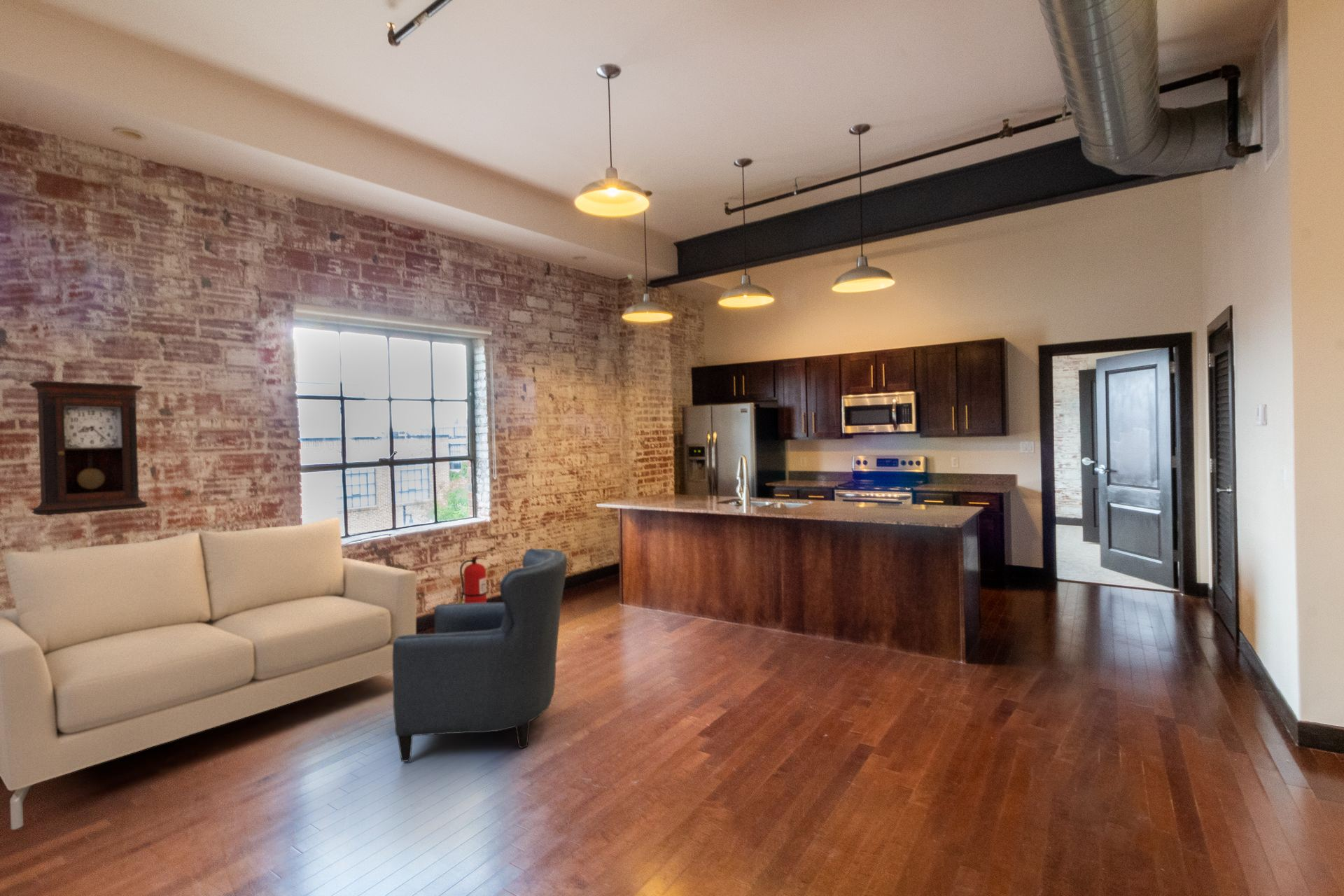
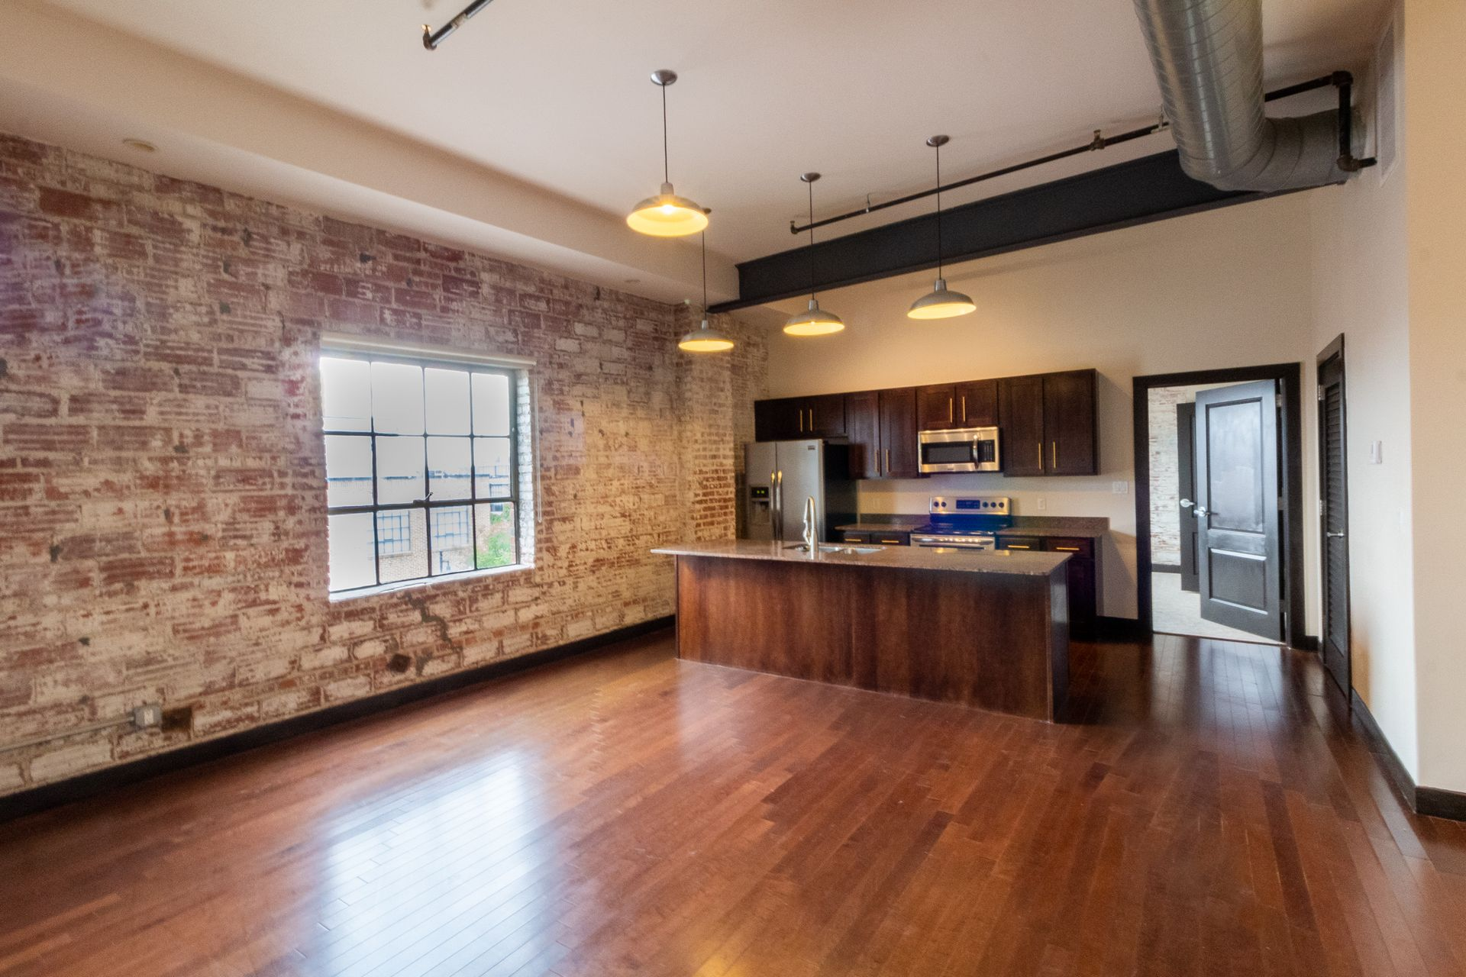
- fire extinguisher [457,552,488,603]
- armchair [392,547,568,762]
- sofa [0,517,417,830]
- pendulum clock [29,380,148,516]
